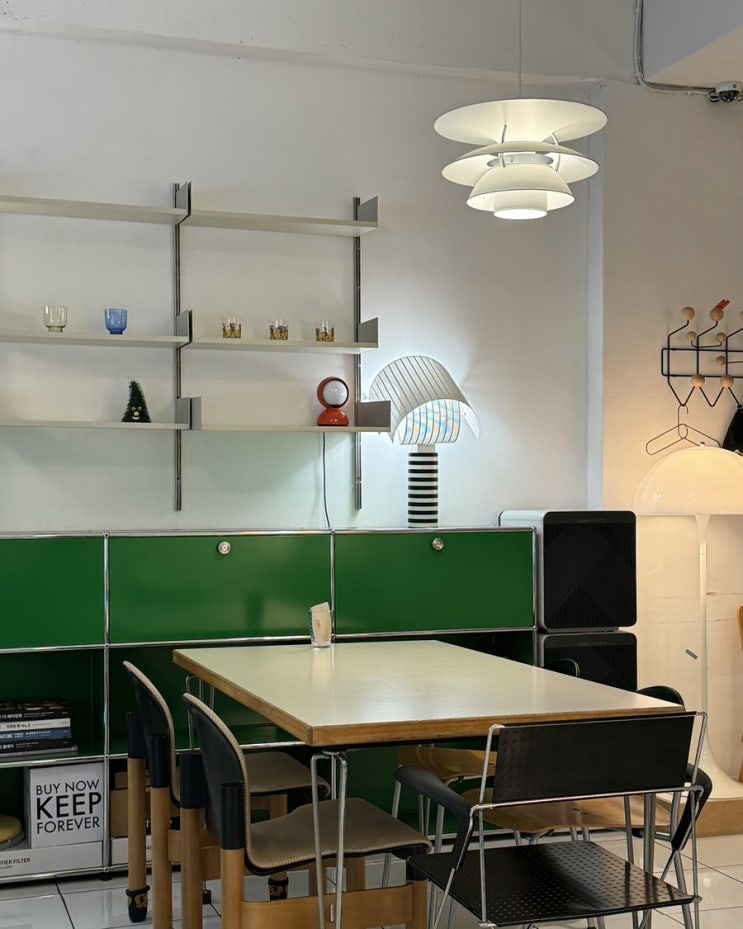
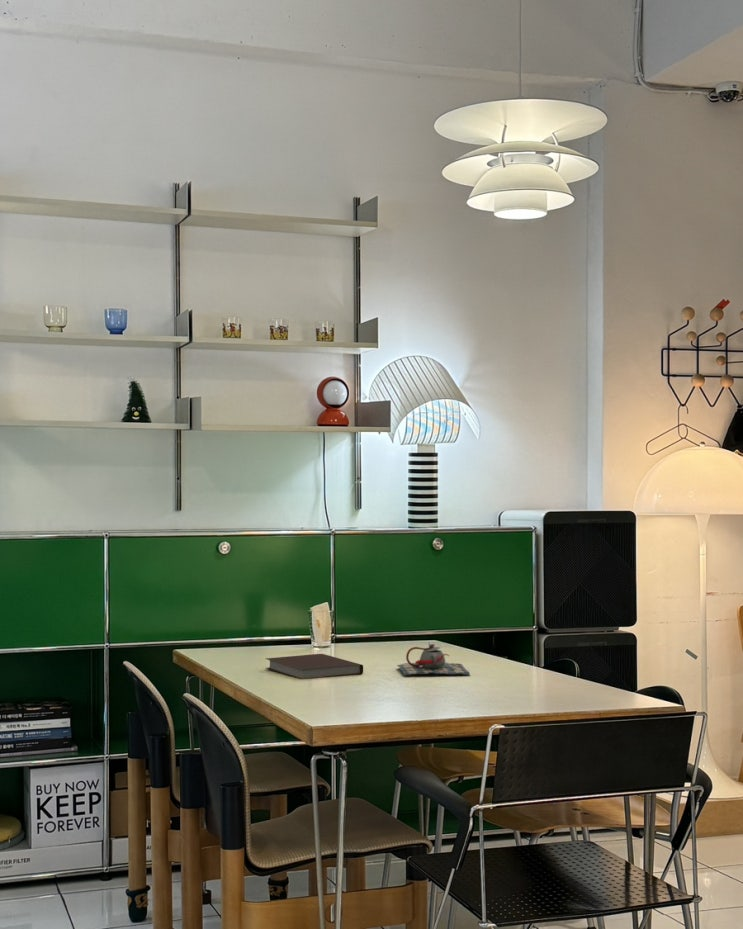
+ notebook [264,653,364,680]
+ teapot [396,643,471,677]
